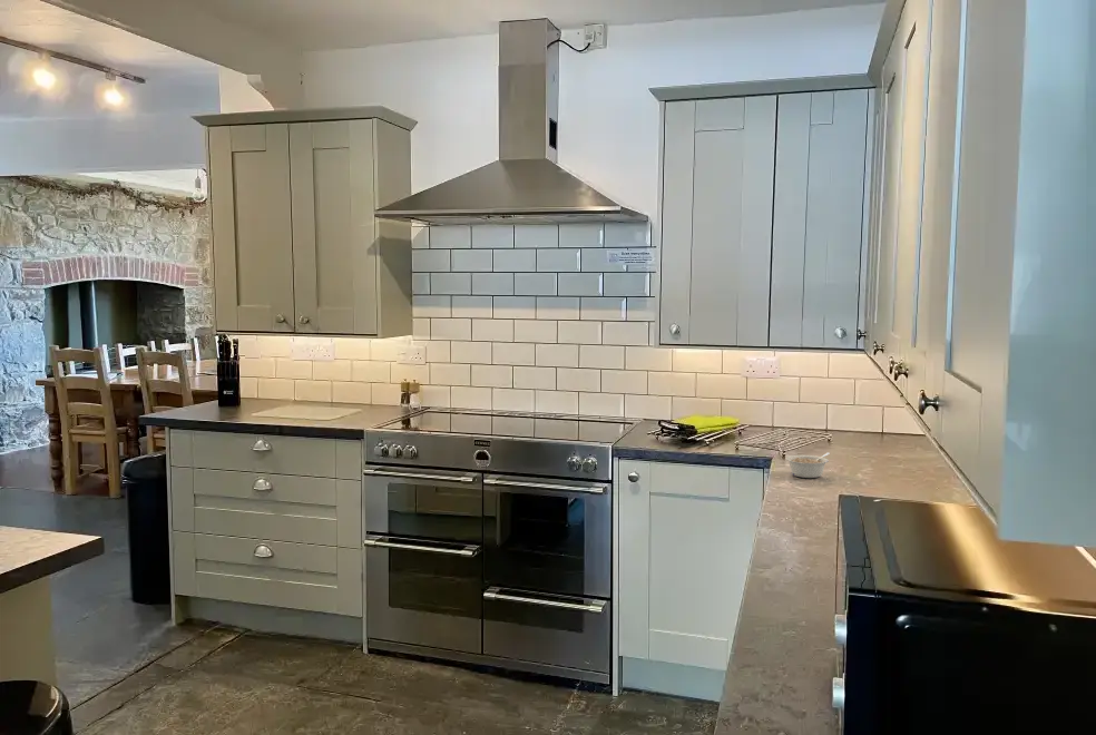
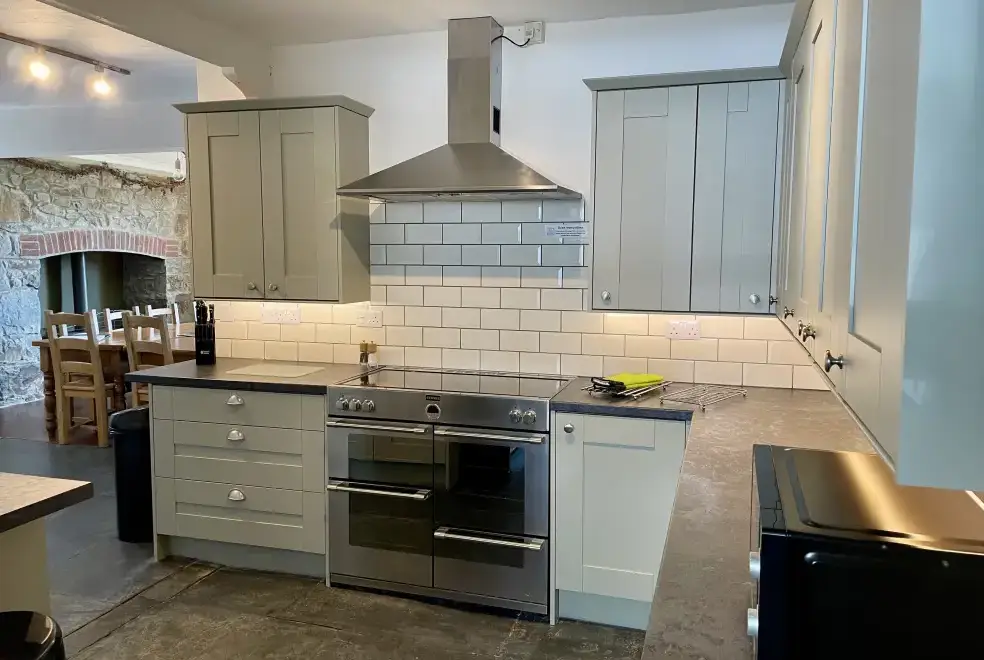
- legume [785,452,830,479]
